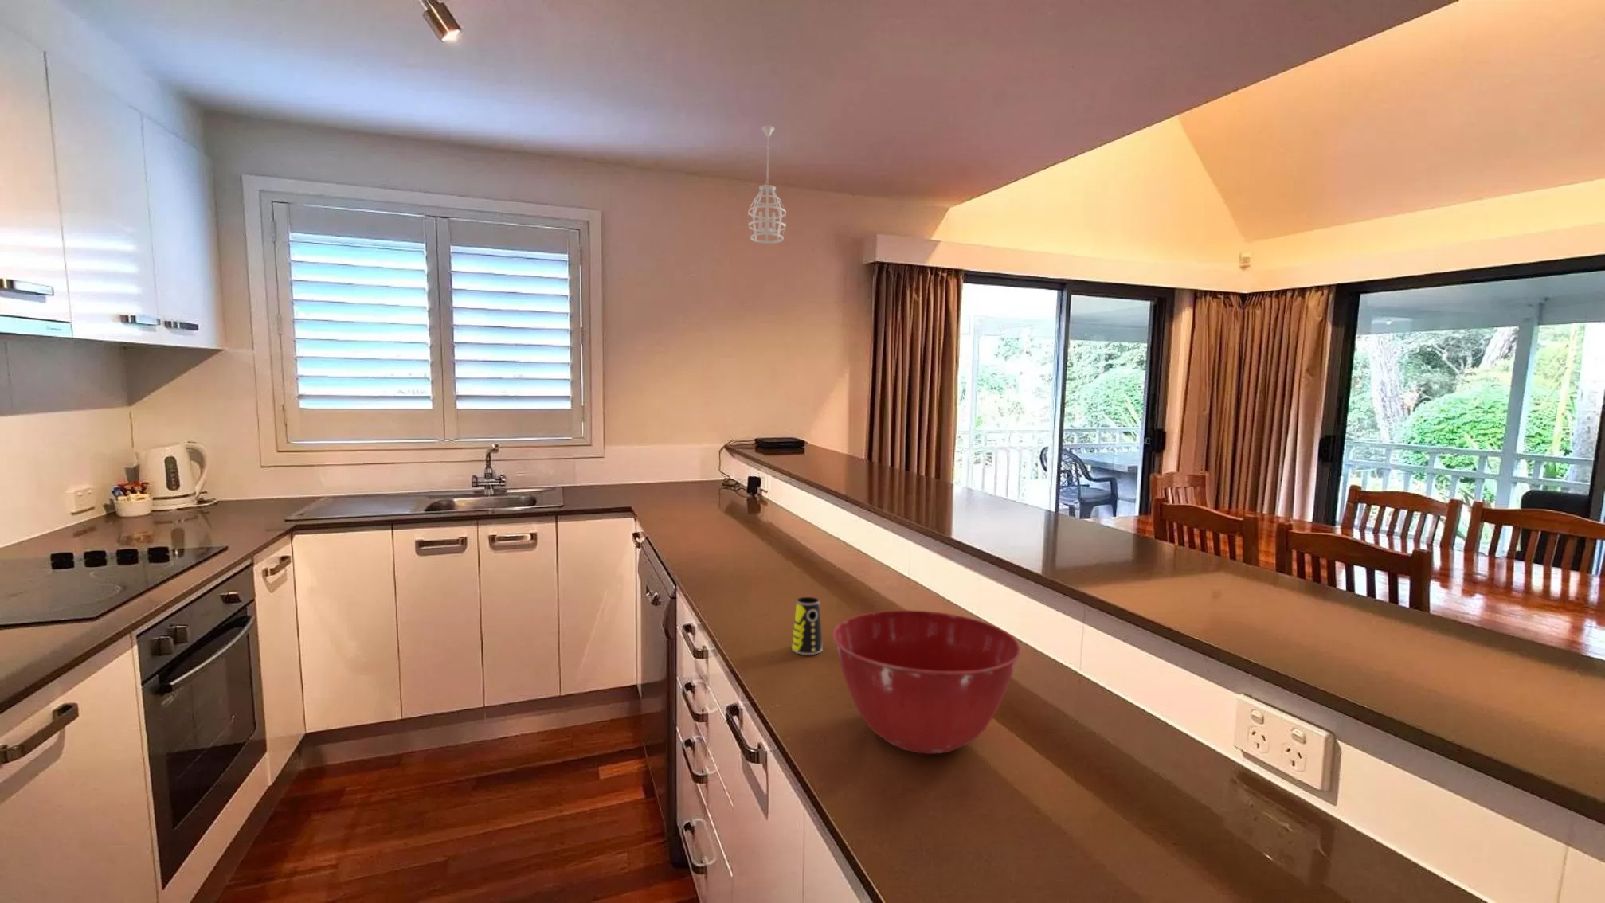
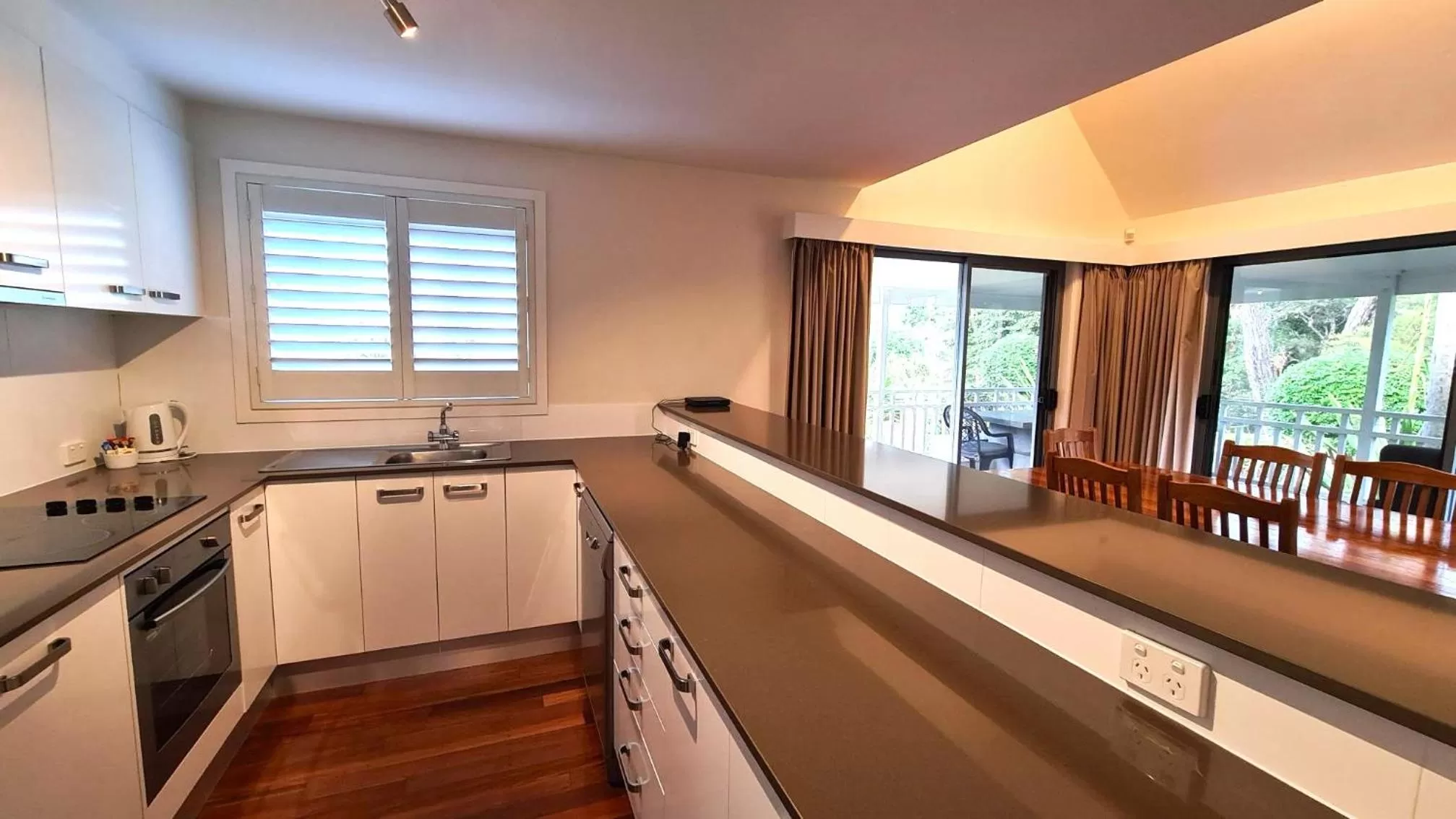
- mixing bowl [831,610,1022,755]
- pendant light [747,125,787,245]
- cup [791,596,823,655]
